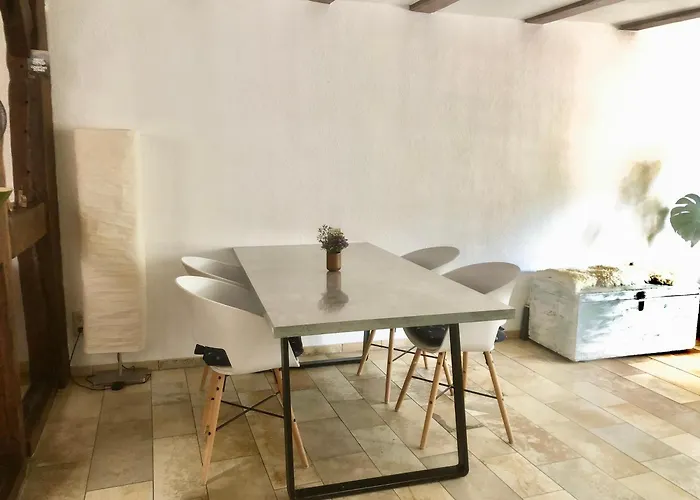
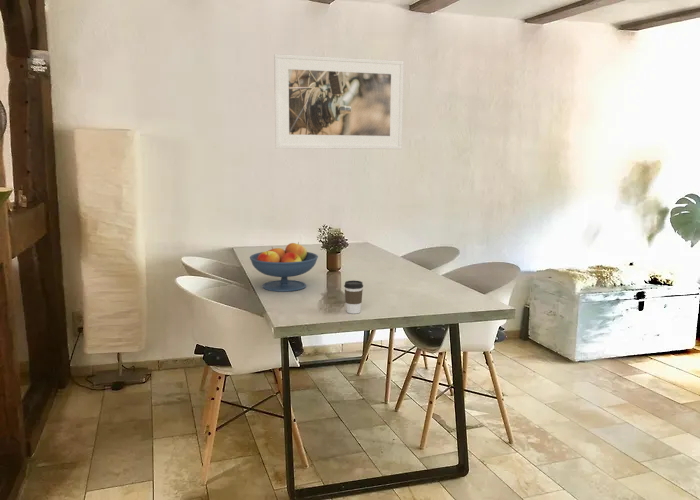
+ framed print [273,53,405,150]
+ fruit bowl [249,241,319,293]
+ coffee cup [343,279,364,315]
